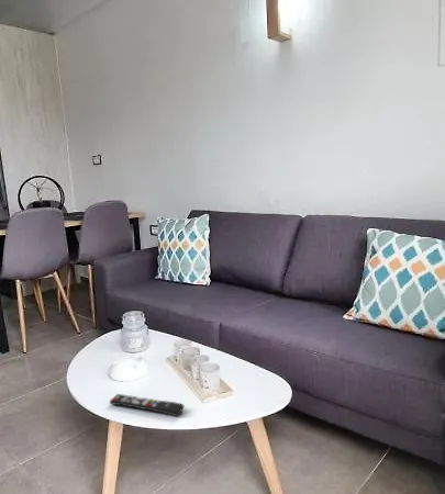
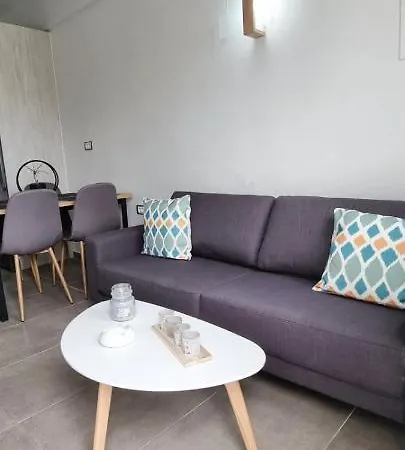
- remote control [109,393,186,417]
